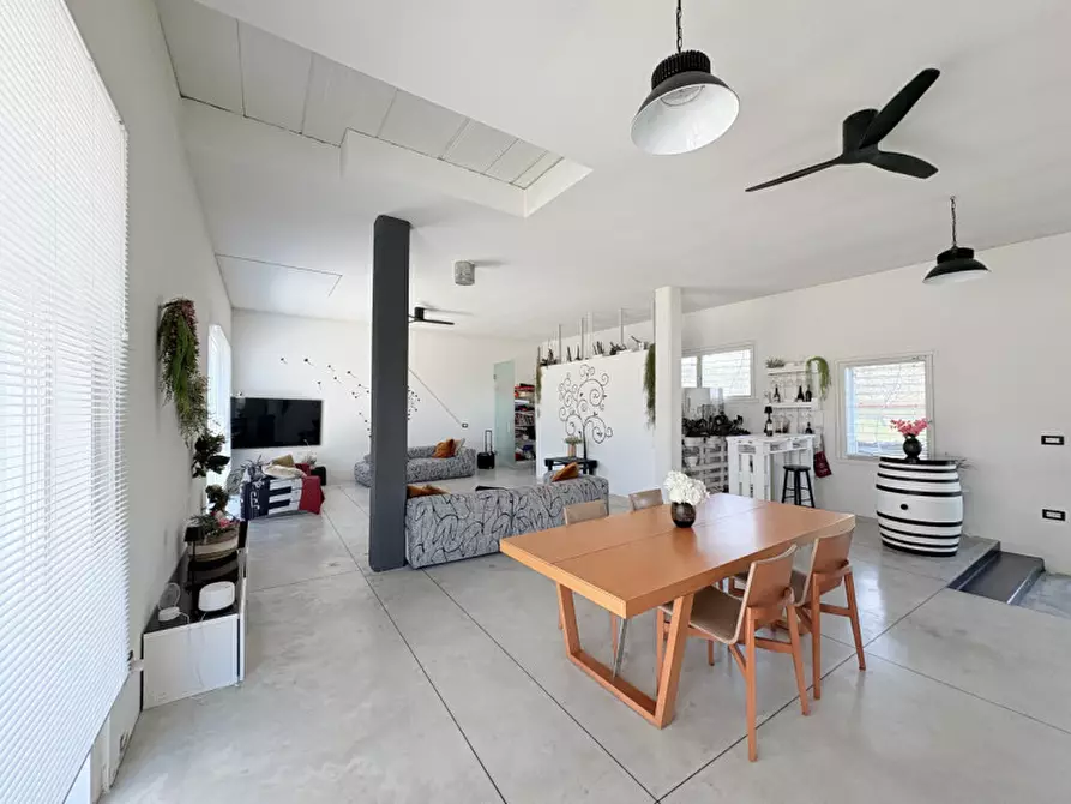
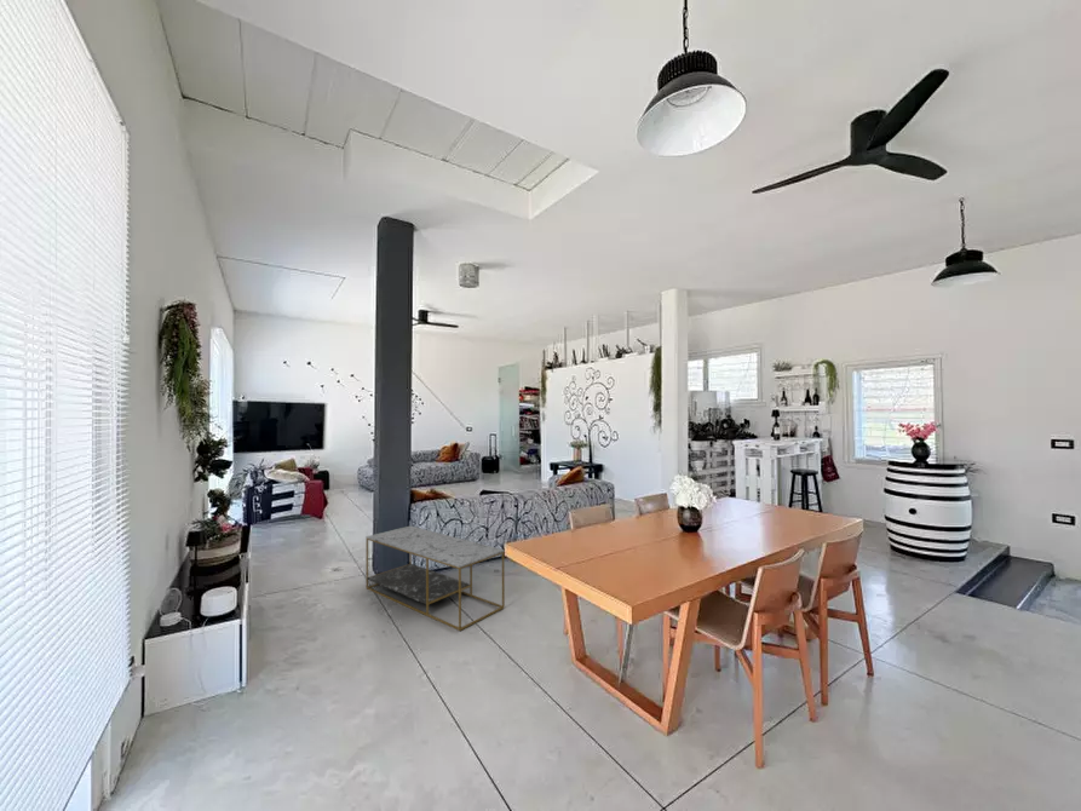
+ coffee table [364,525,506,632]
